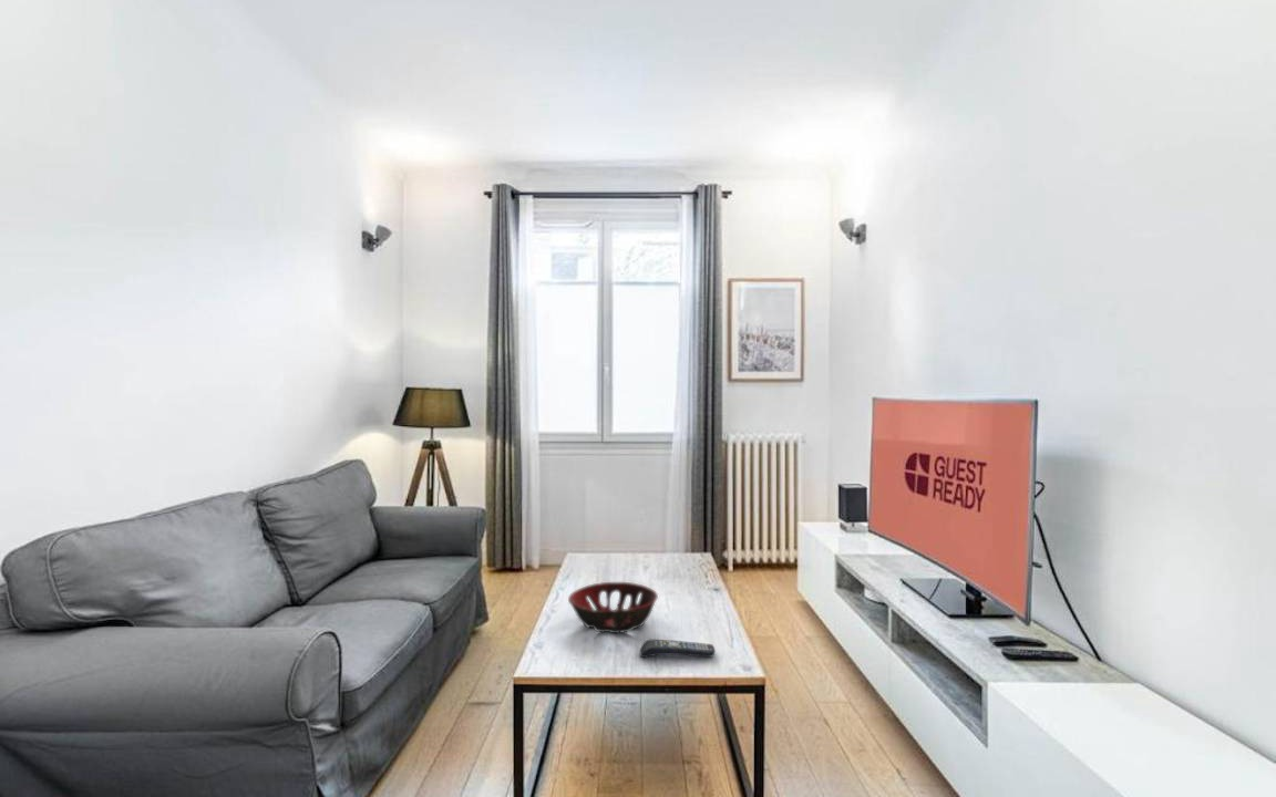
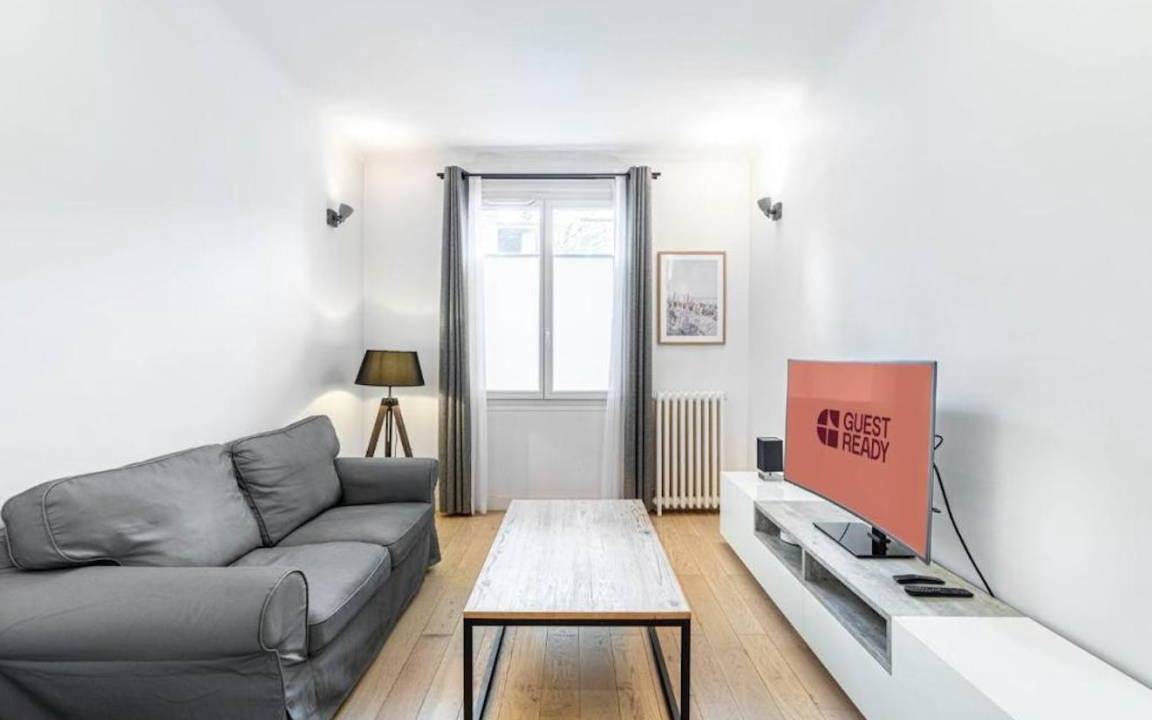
- decorative bowl [567,581,659,634]
- remote control [639,639,717,659]
